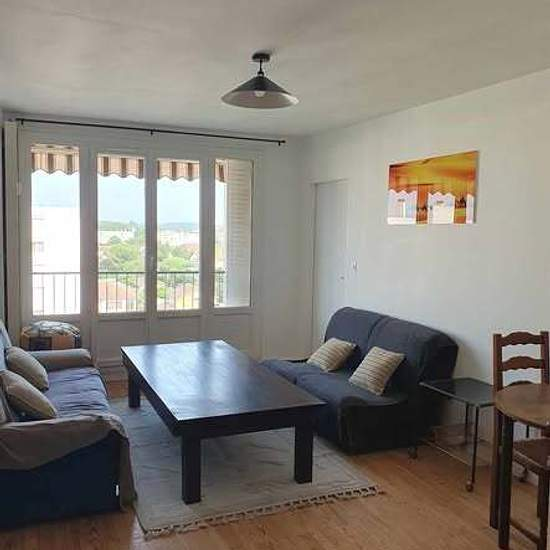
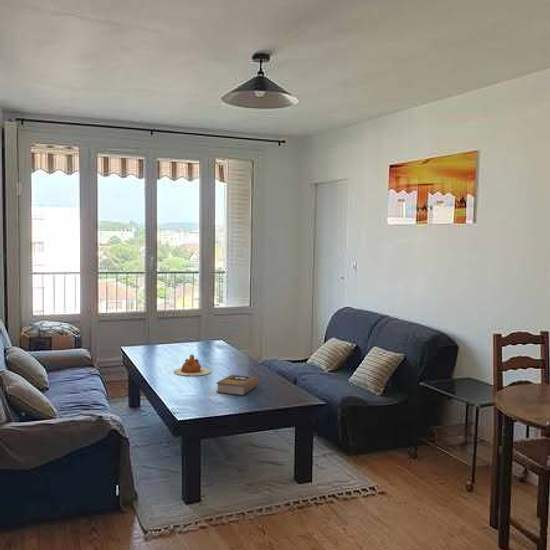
+ teapot [173,354,212,377]
+ book [215,374,260,396]
